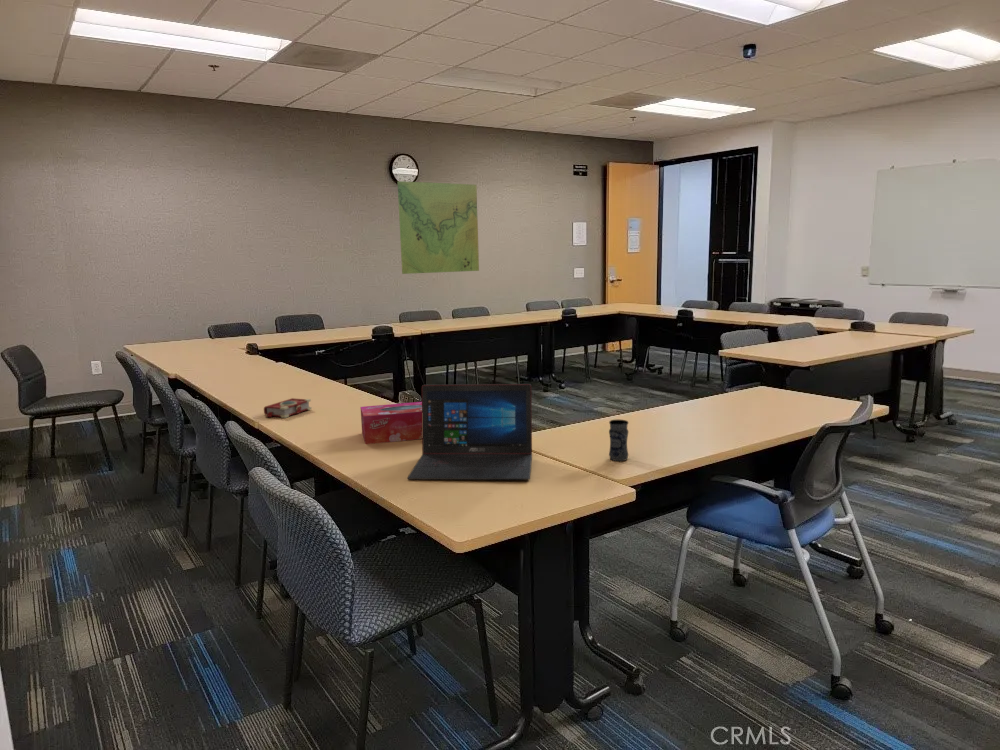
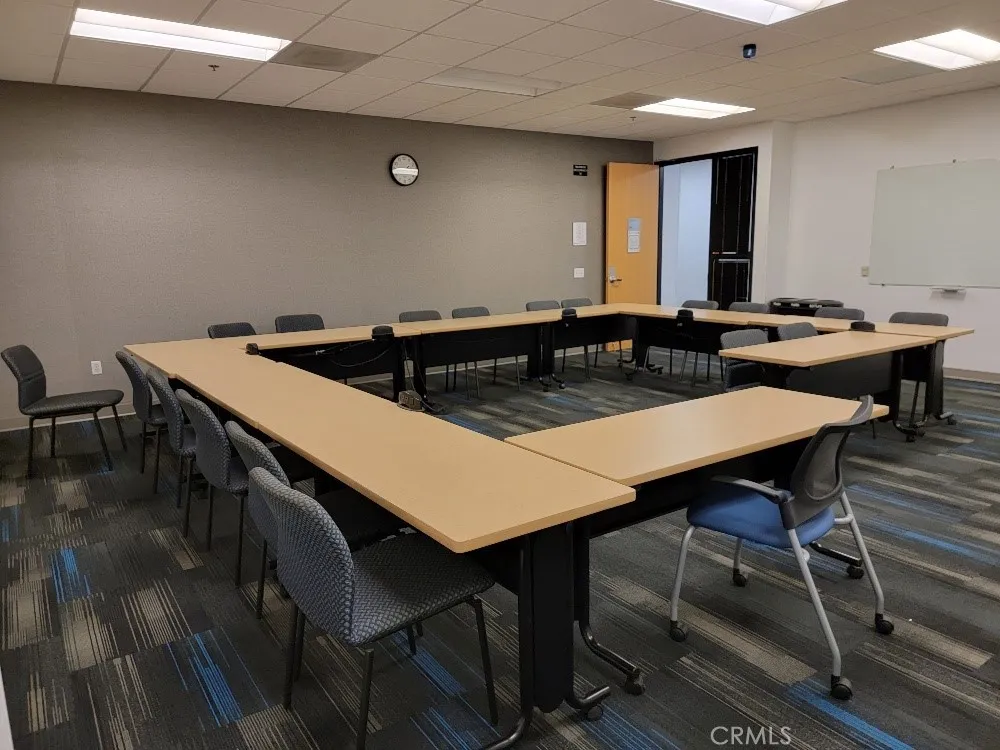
- book [263,397,313,419]
- jar [608,419,629,462]
- tissue box [360,401,422,445]
- laptop [407,383,533,481]
- map [397,180,480,275]
